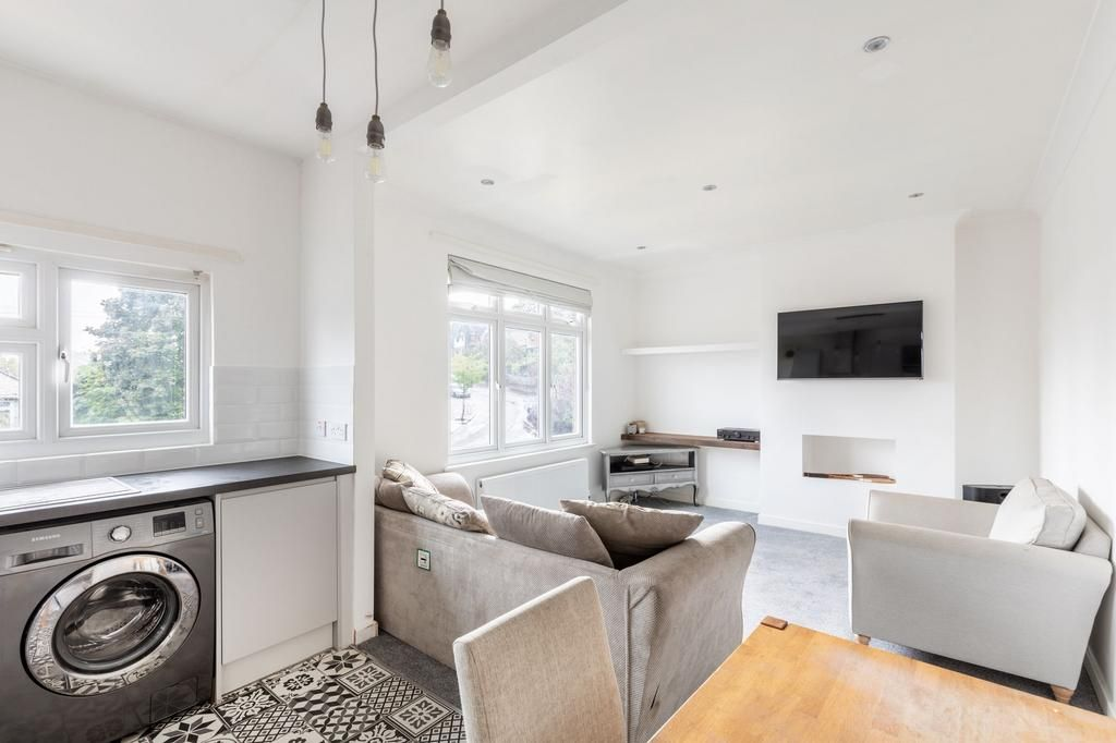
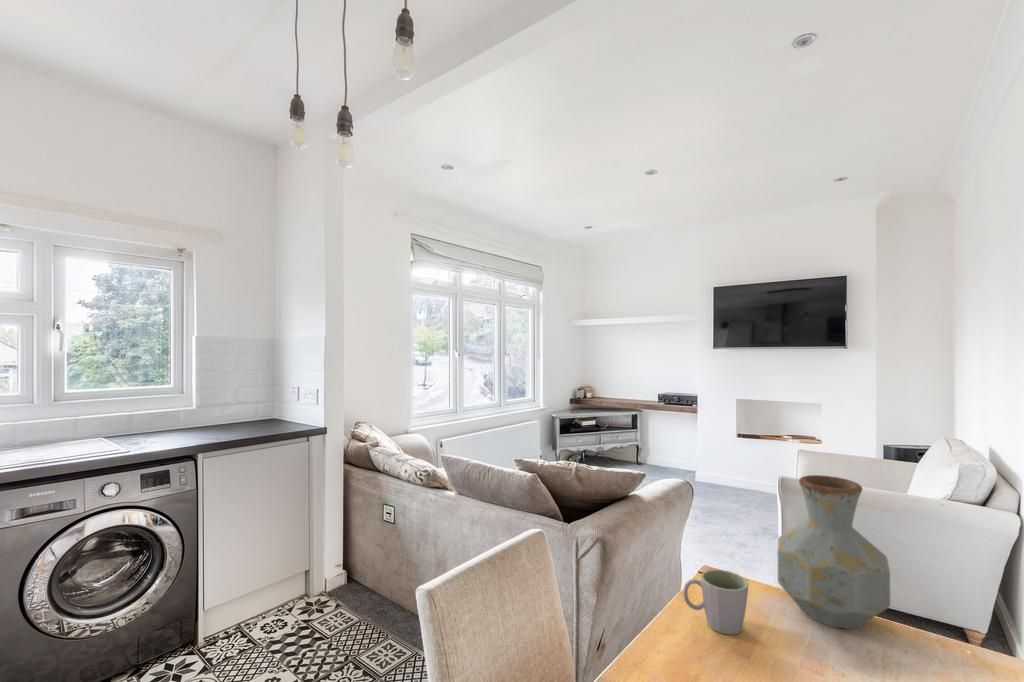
+ mug [682,568,750,635]
+ vase [777,474,891,630]
